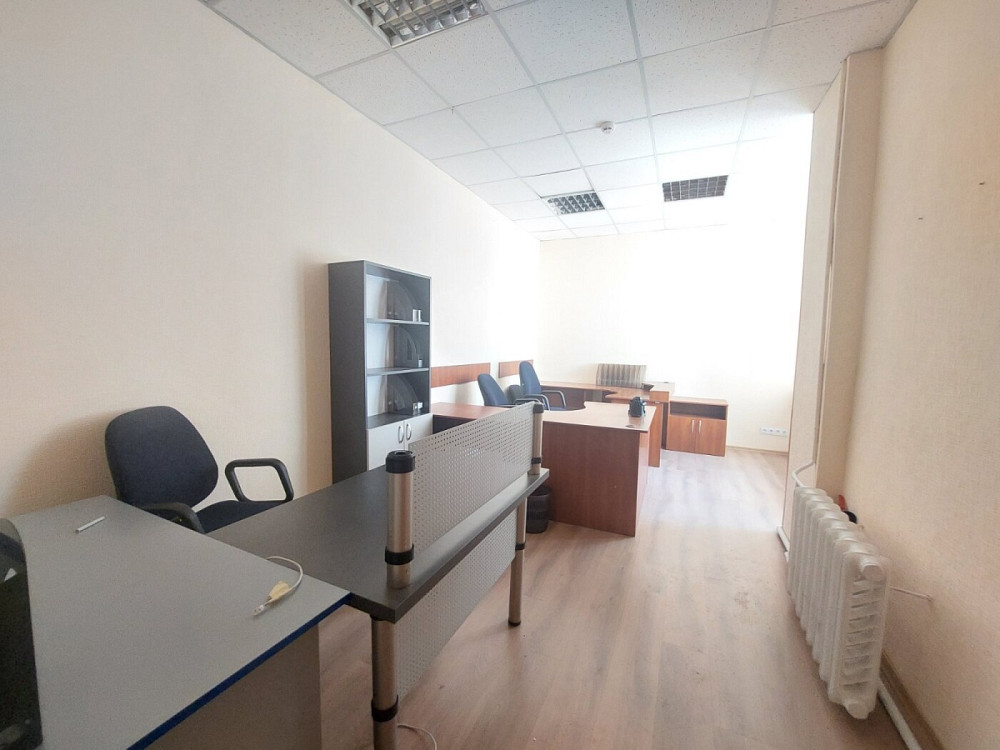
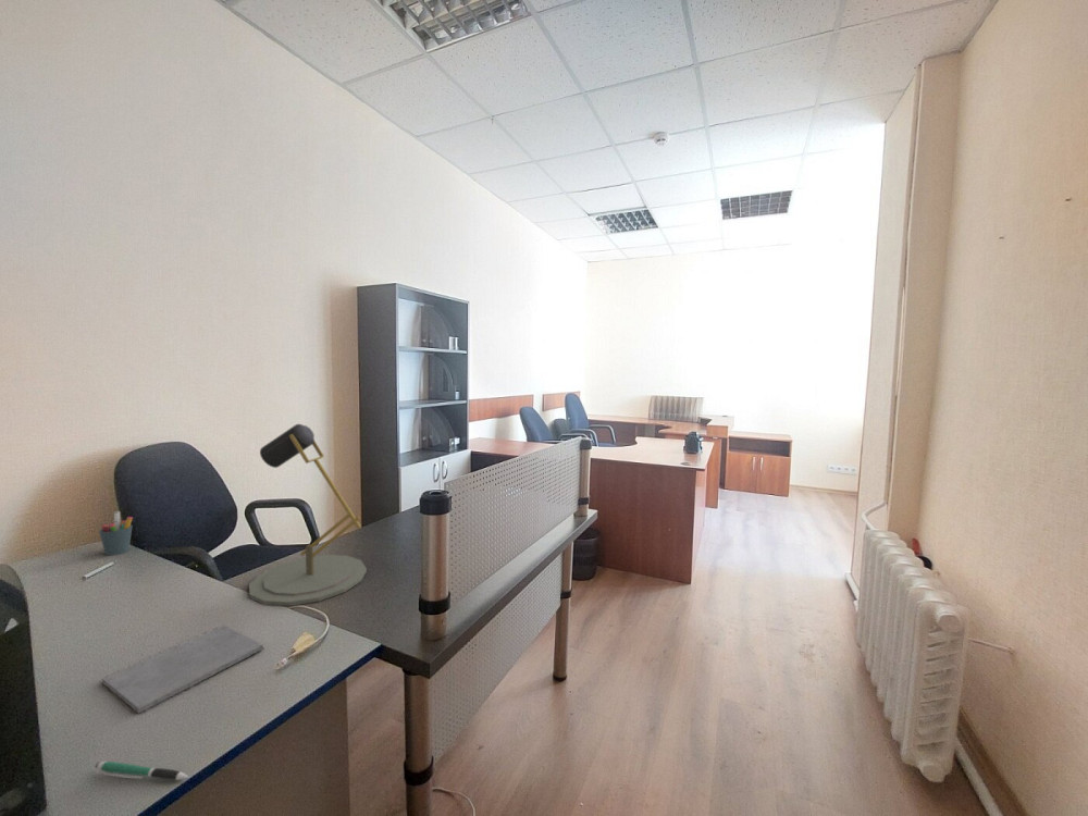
+ notepad [101,623,264,715]
+ pen [95,761,189,781]
+ pen holder [98,510,134,557]
+ desk lamp [248,423,368,607]
